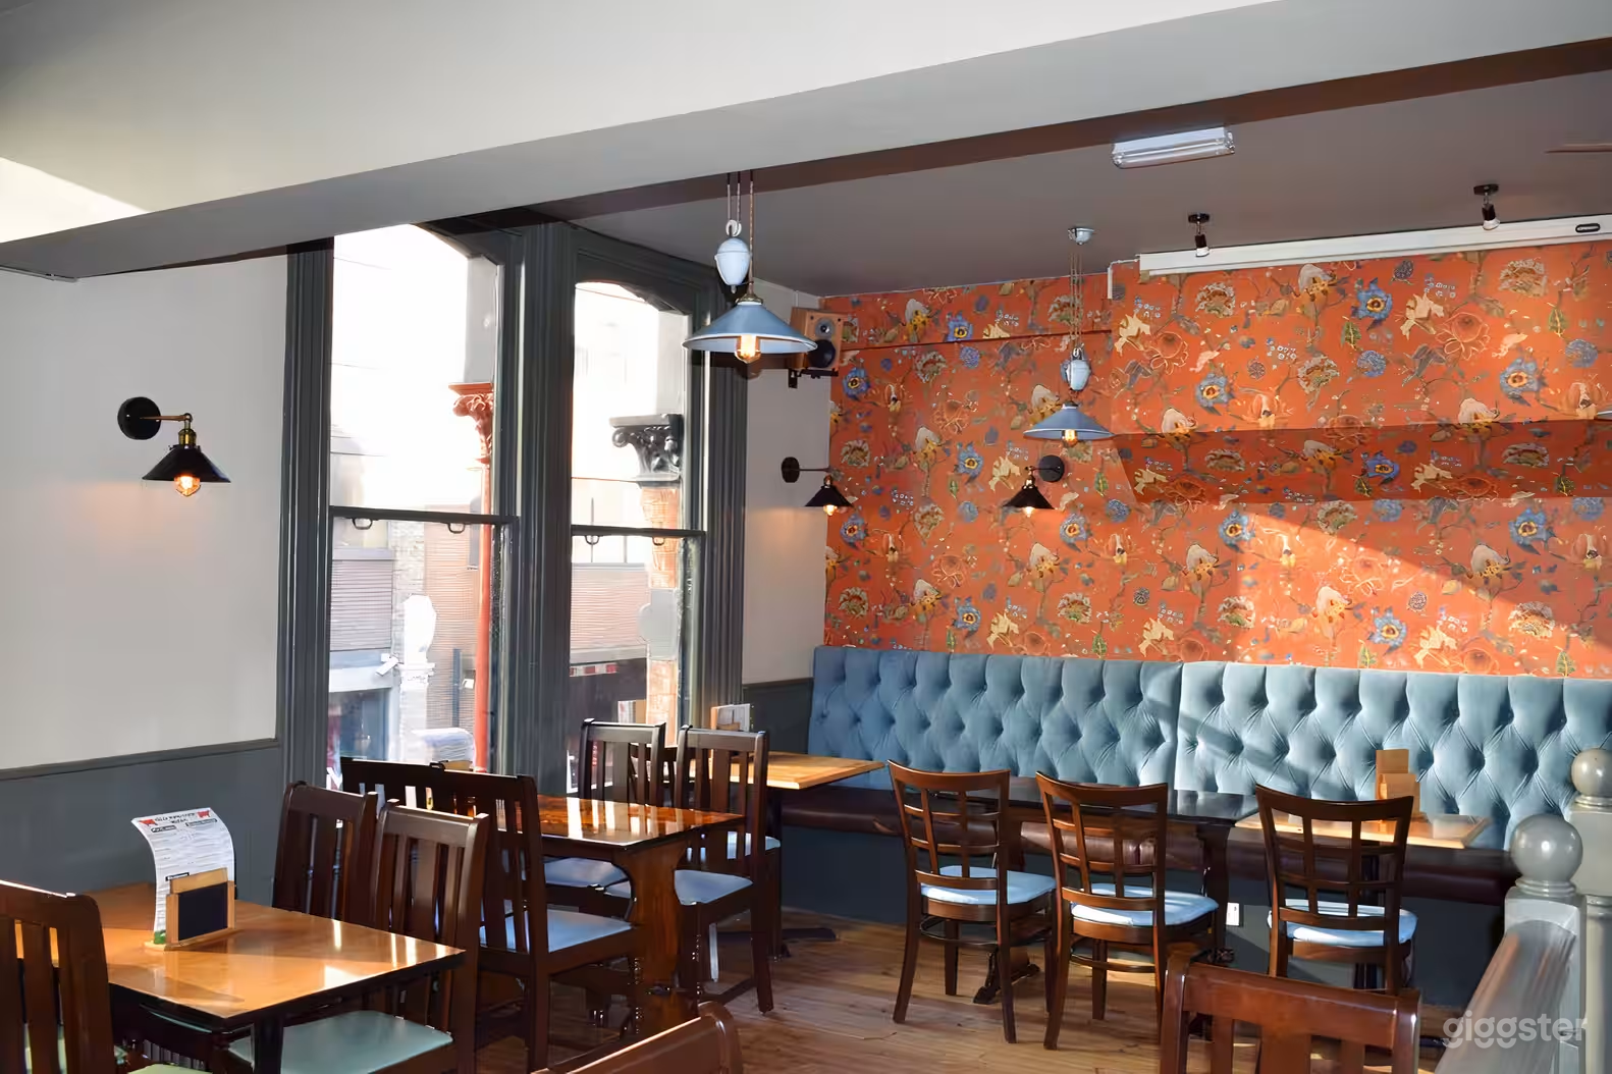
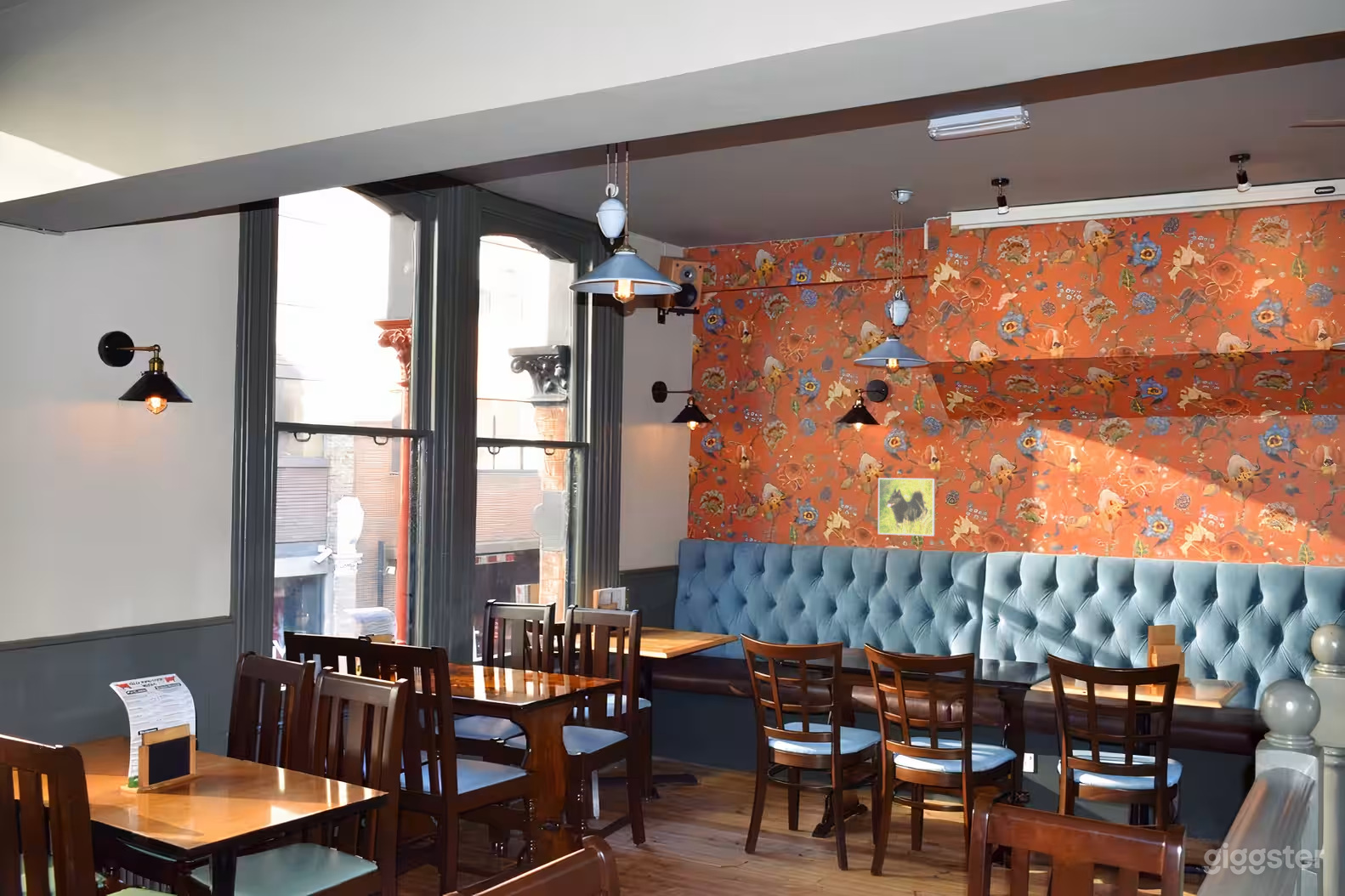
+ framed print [877,477,936,537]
